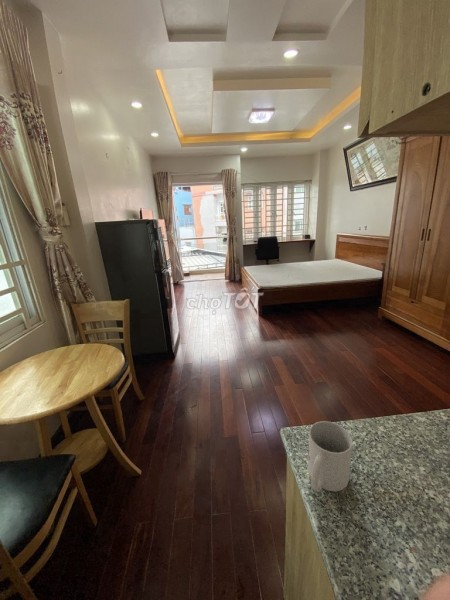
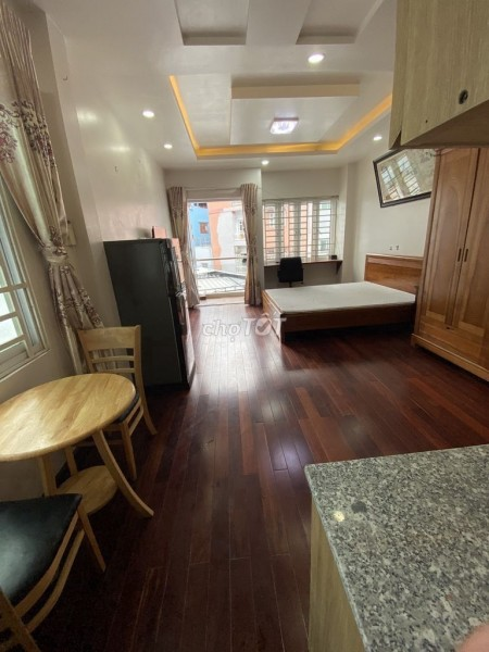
- mug [307,420,354,493]
